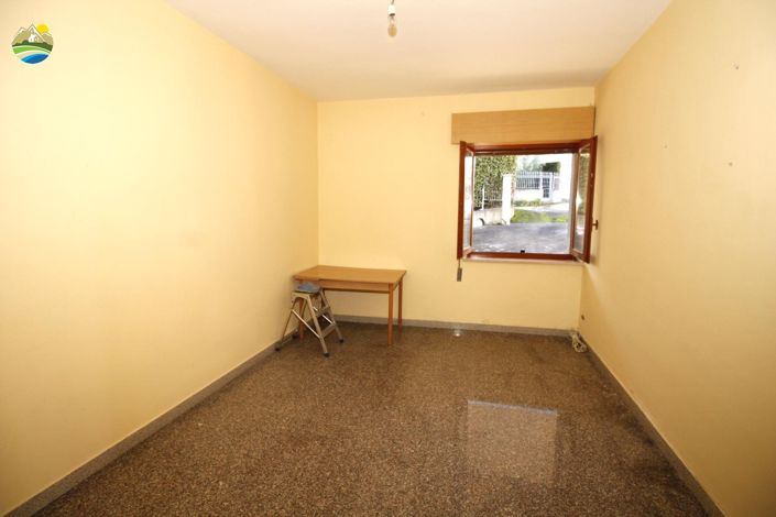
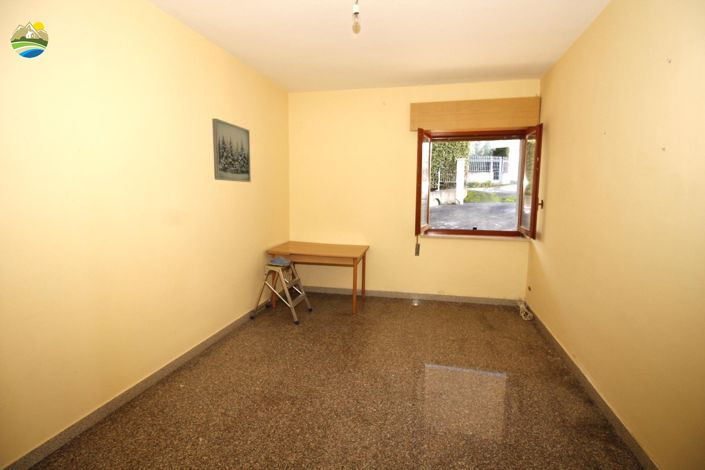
+ wall art [211,118,252,183]
